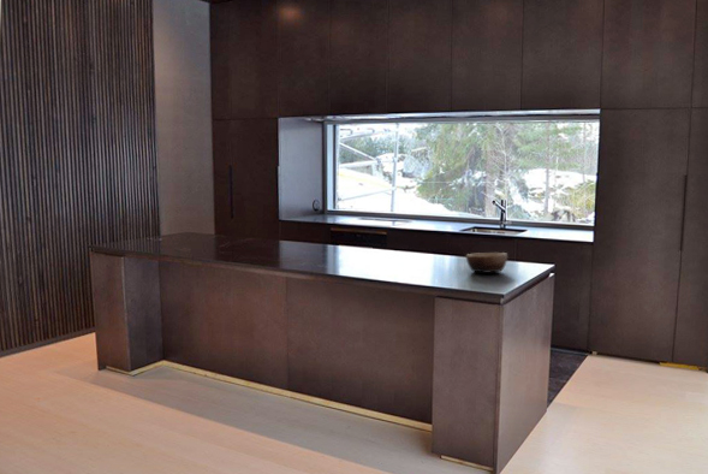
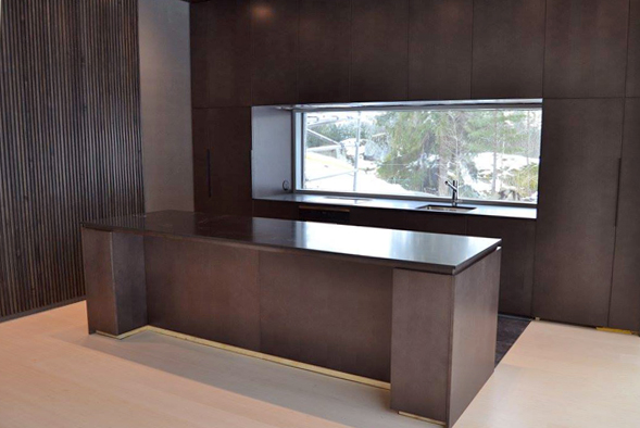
- bowl [465,251,508,274]
